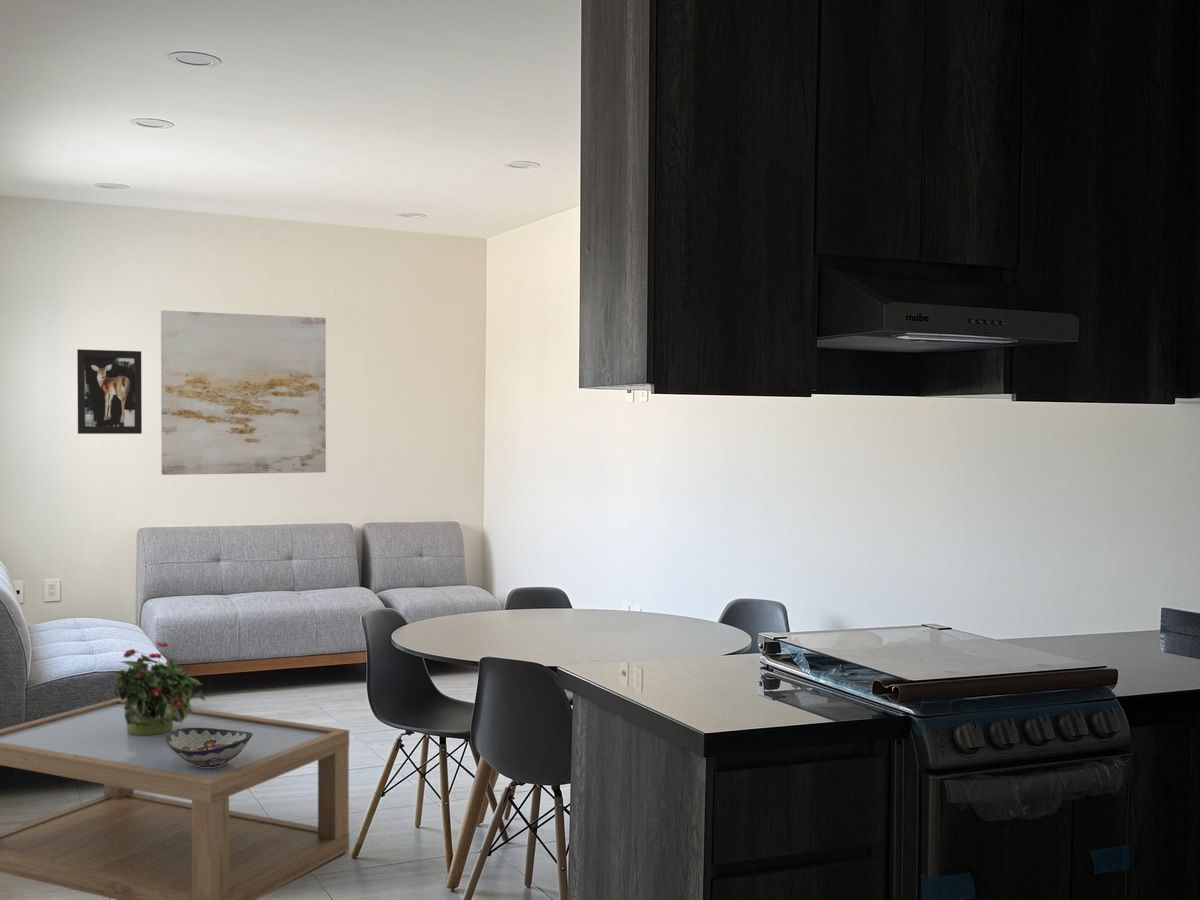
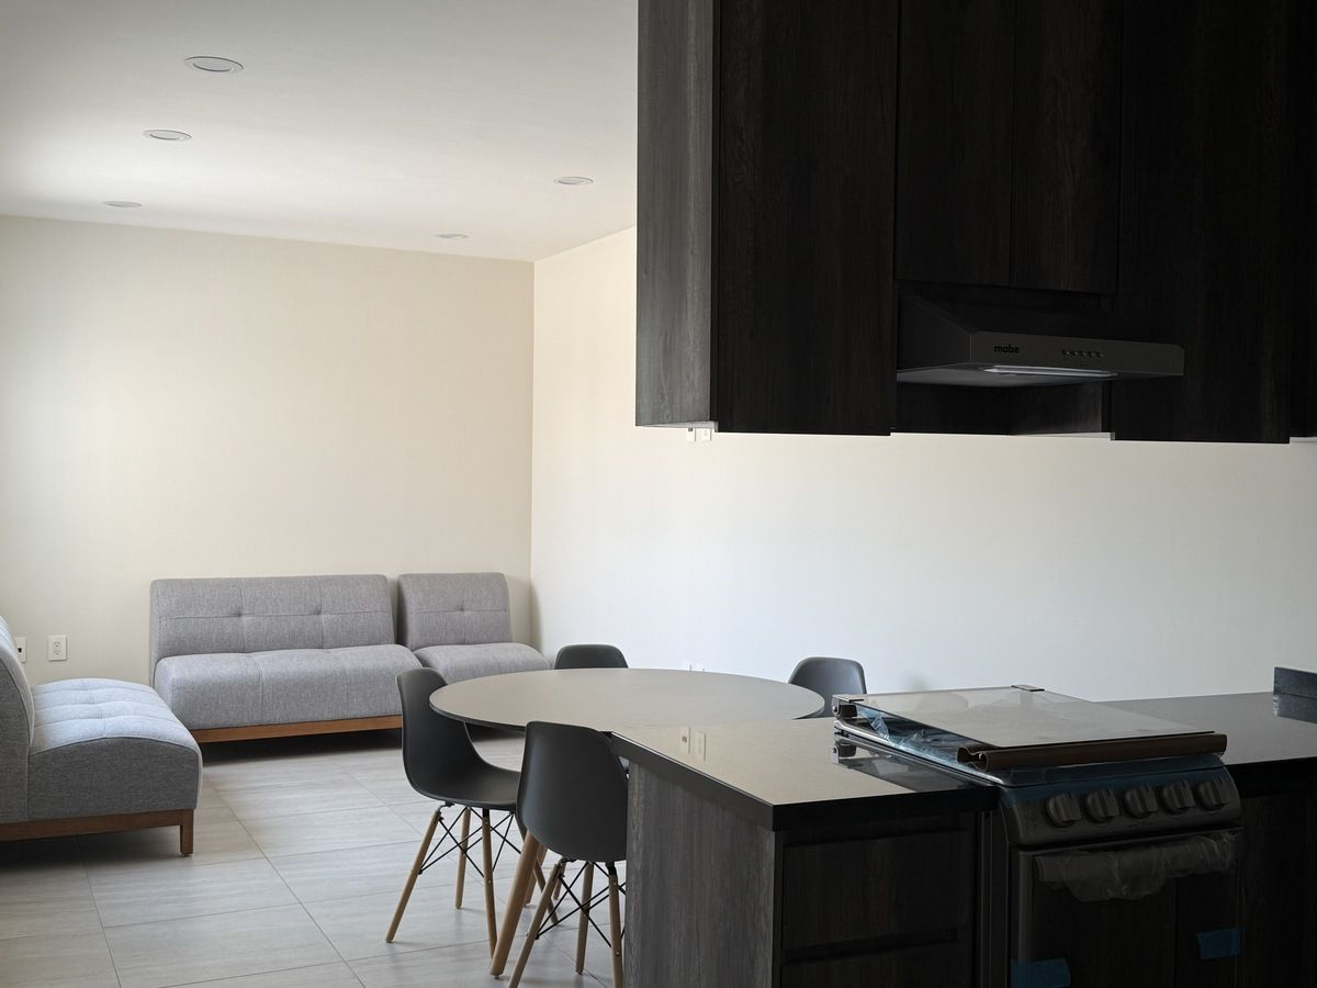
- wall art [160,309,327,476]
- potted plant [112,640,206,736]
- decorative bowl [165,727,253,767]
- wall art [76,348,143,435]
- coffee table [0,697,350,900]
